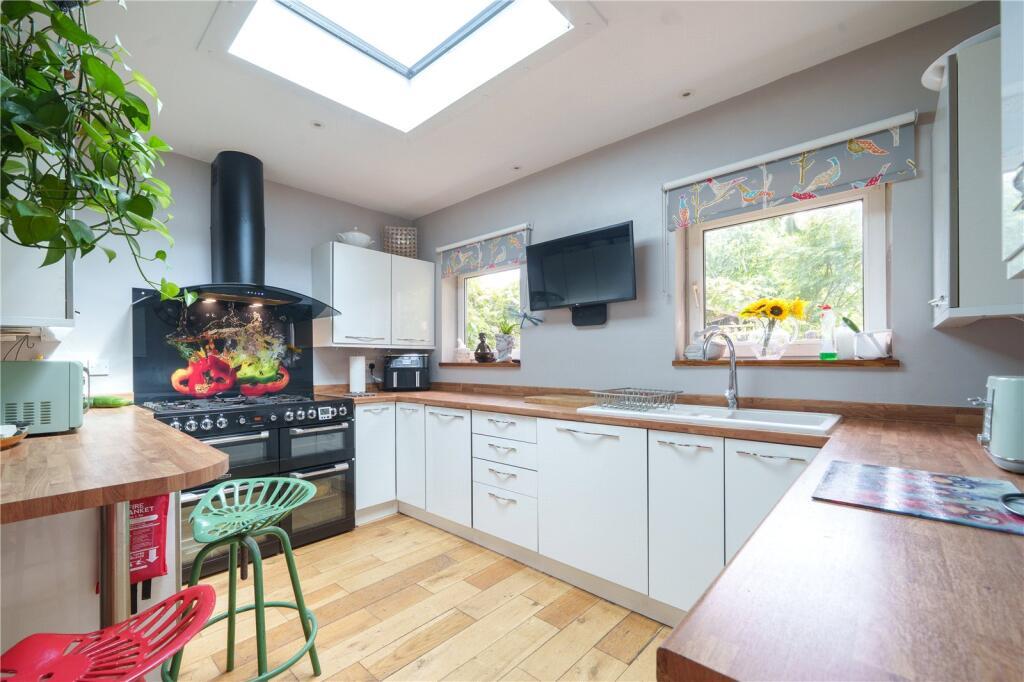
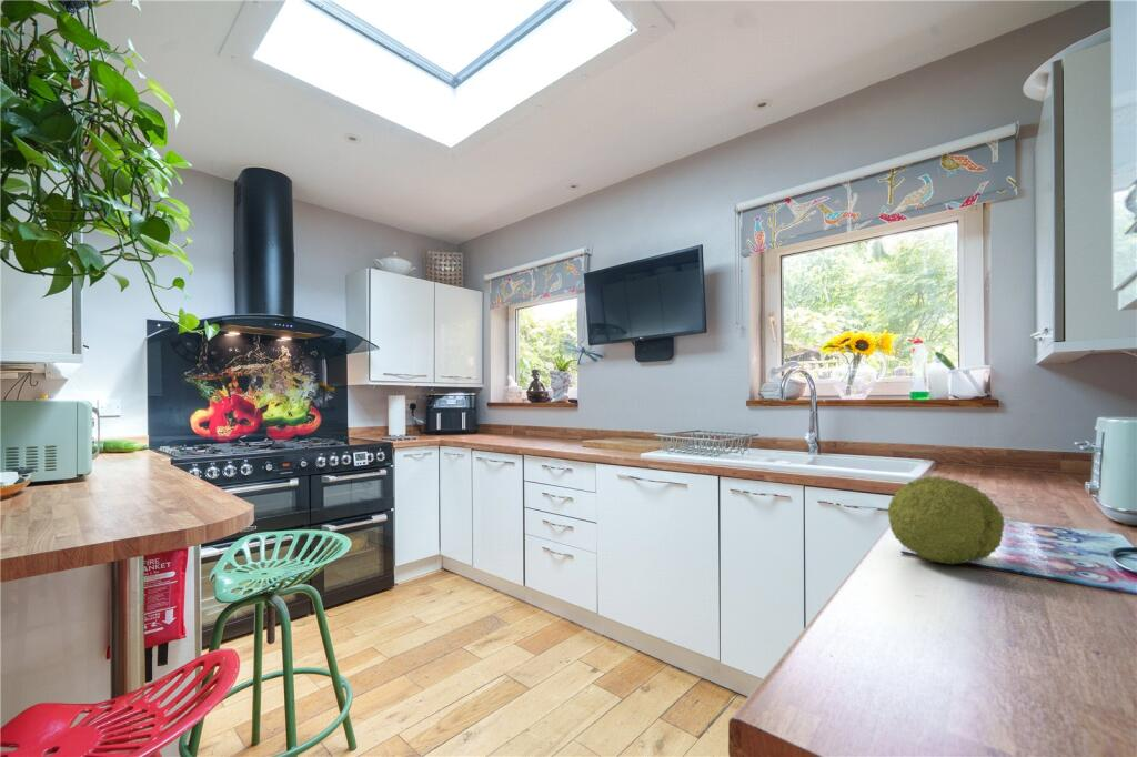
+ fruit [887,474,1006,566]
